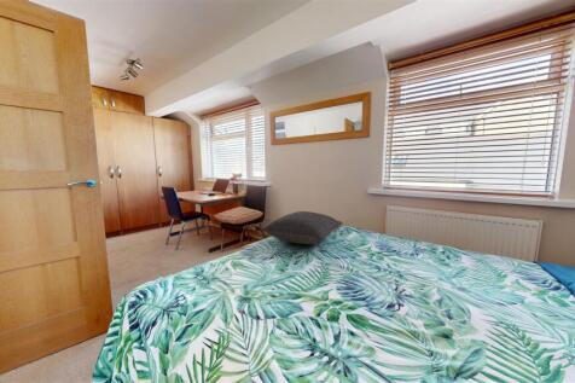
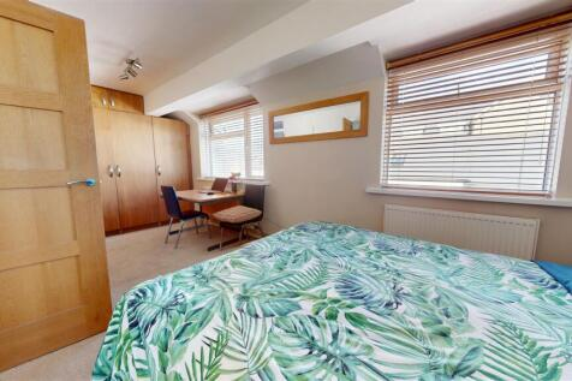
- pillow [260,210,344,245]
